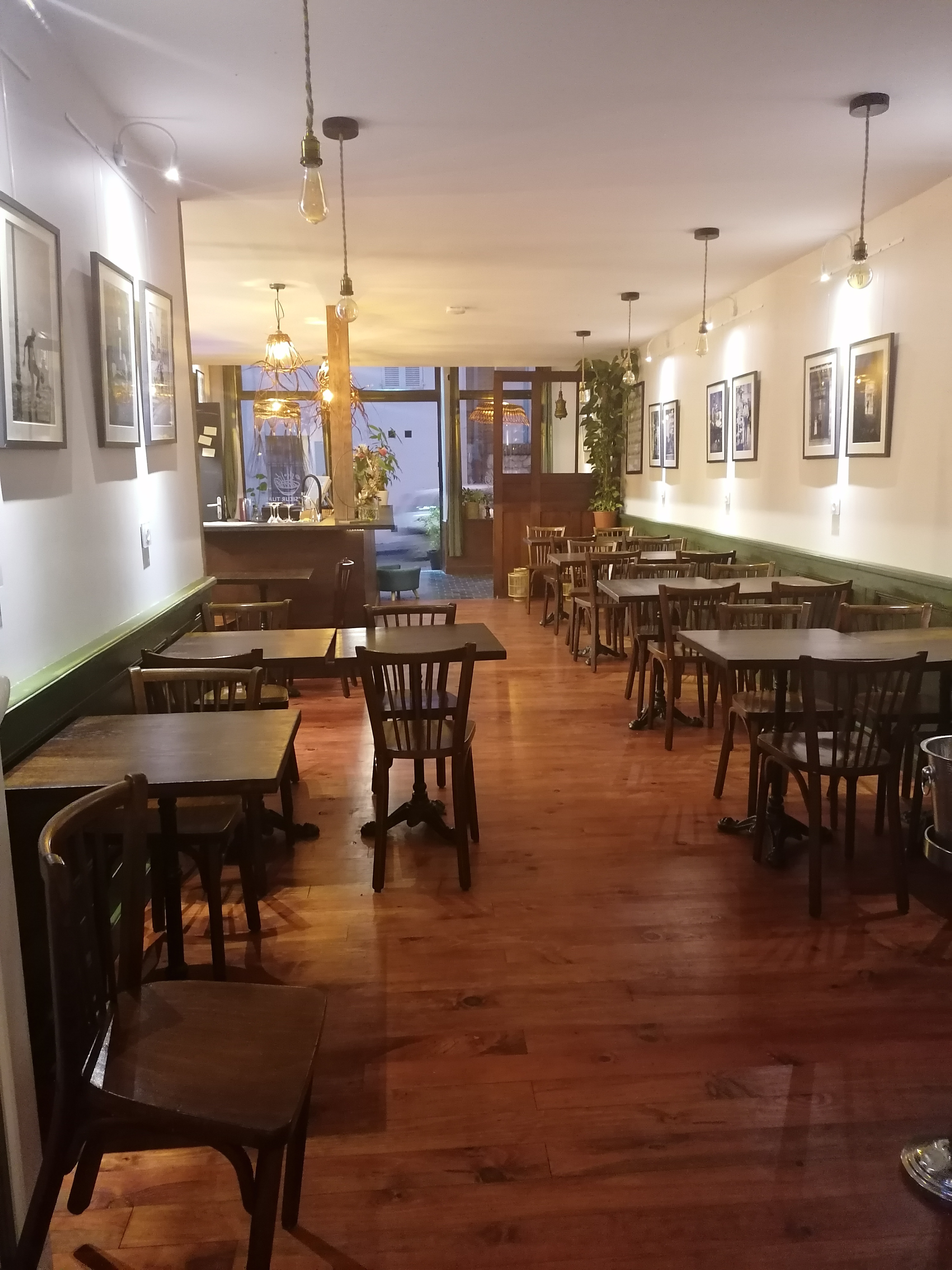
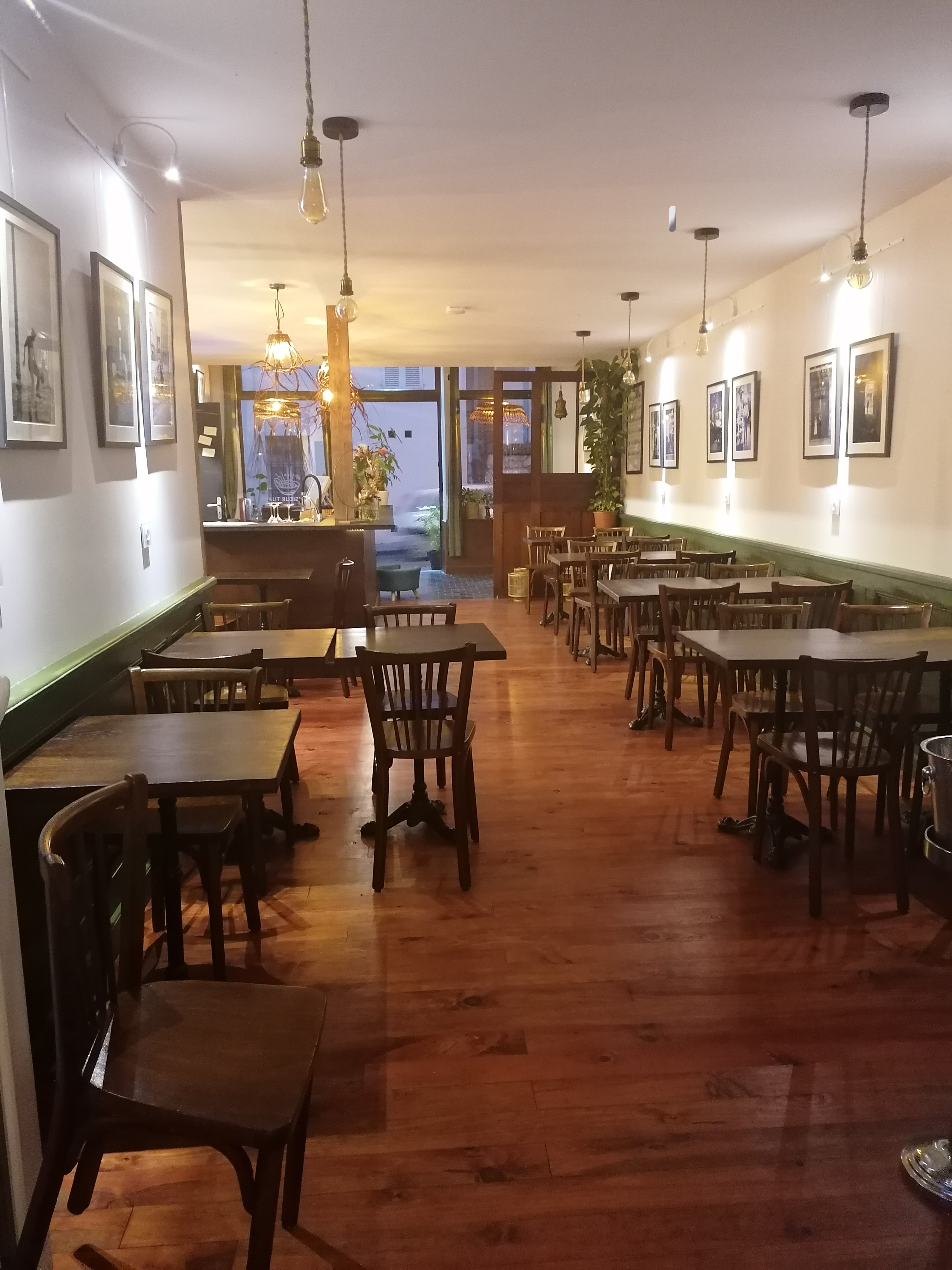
+ wheel [668,205,677,232]
